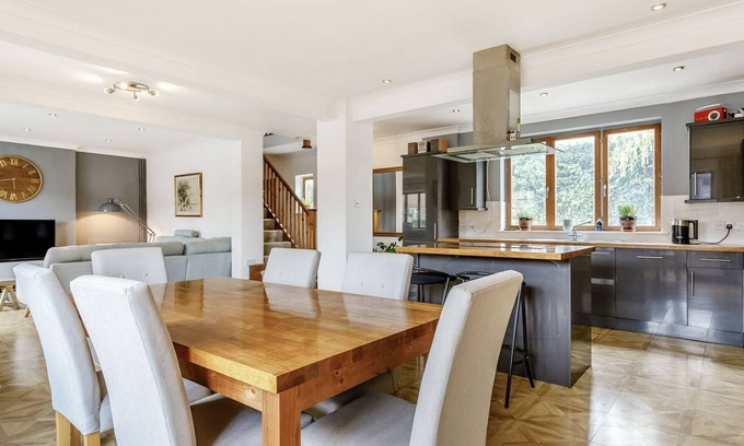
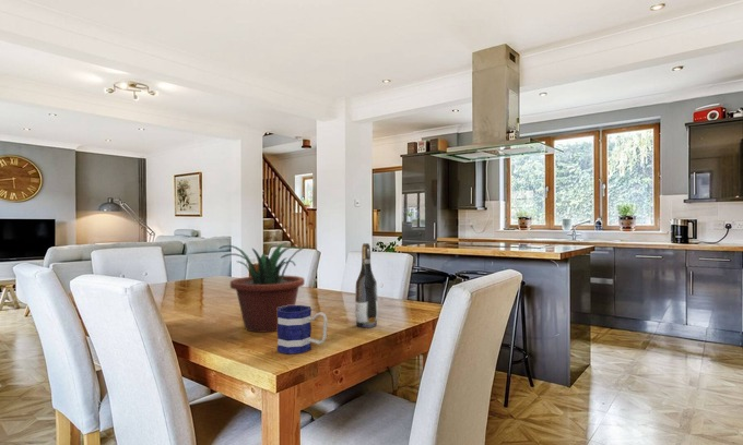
+ mug [276,304,328,356]
+ wine bottle [354,242,379,328]
+ potted plant [217,242,314,333]
